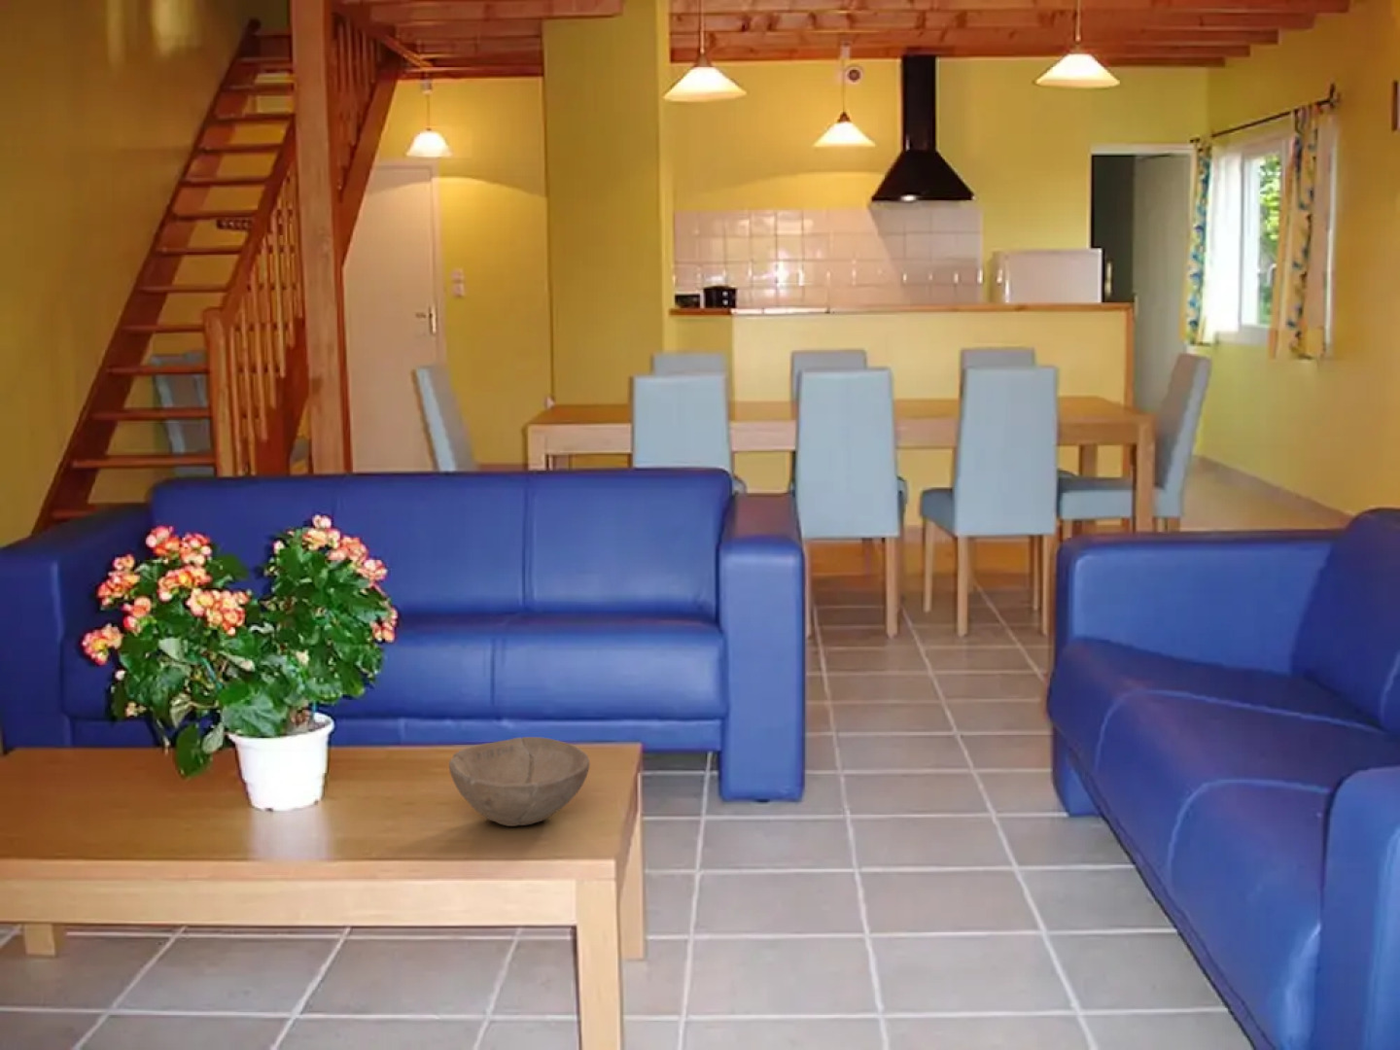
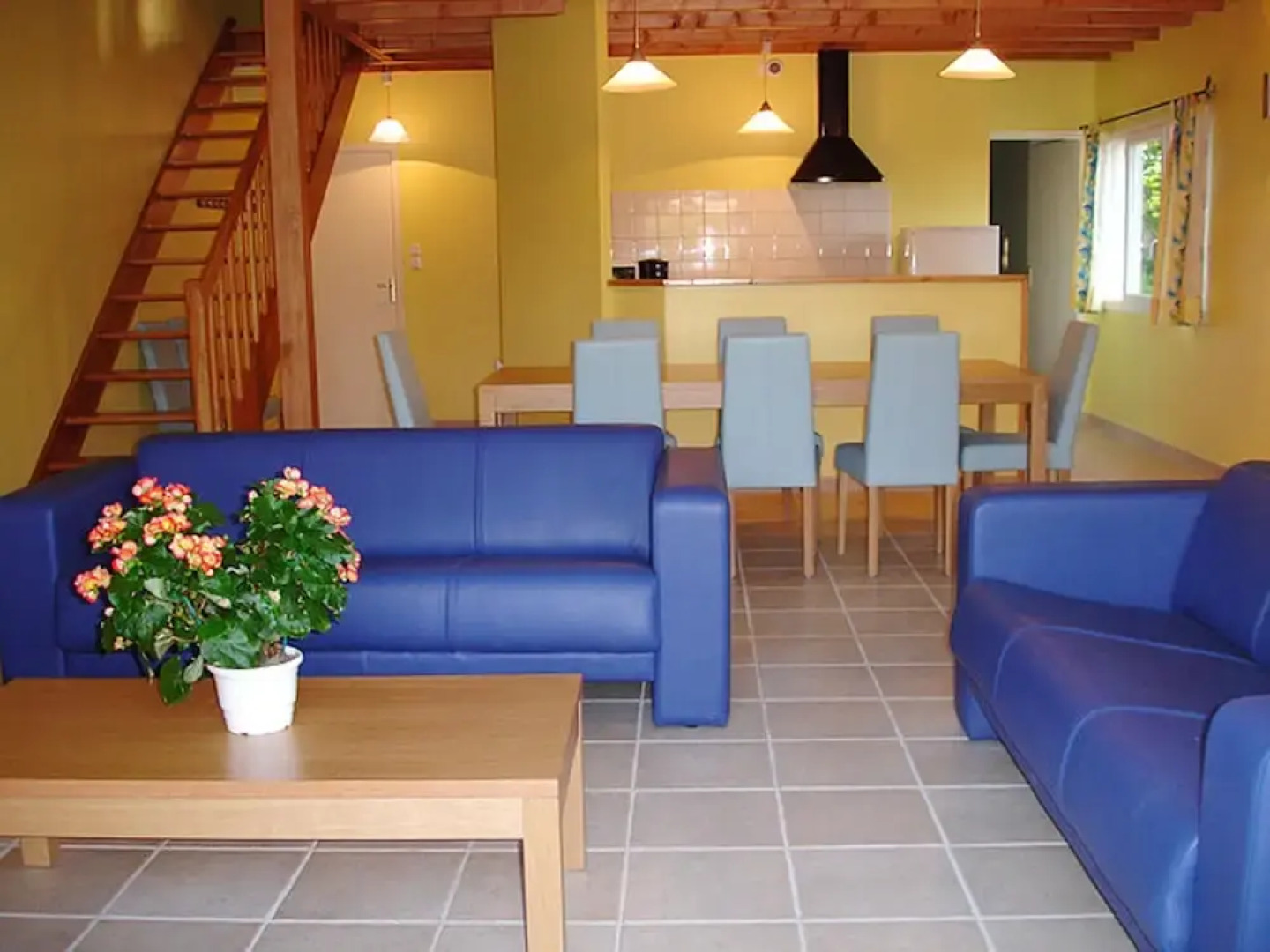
- bowl [449,736,591,827]
